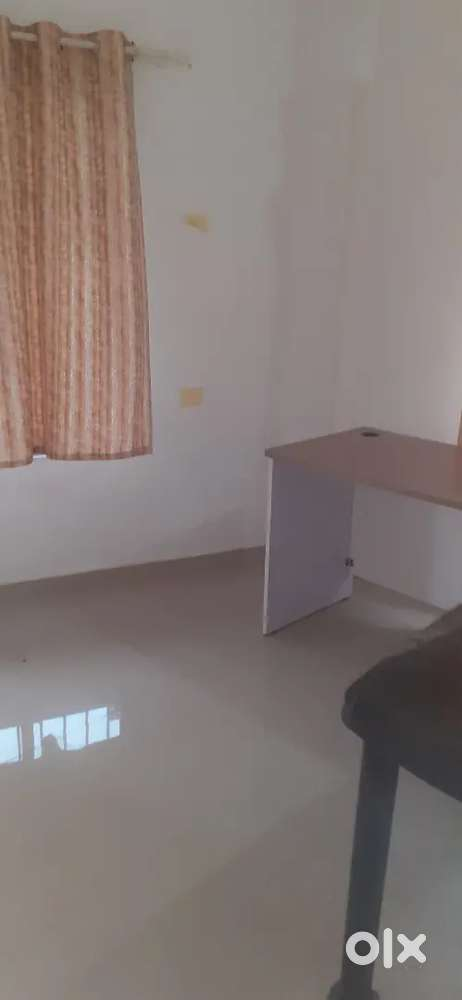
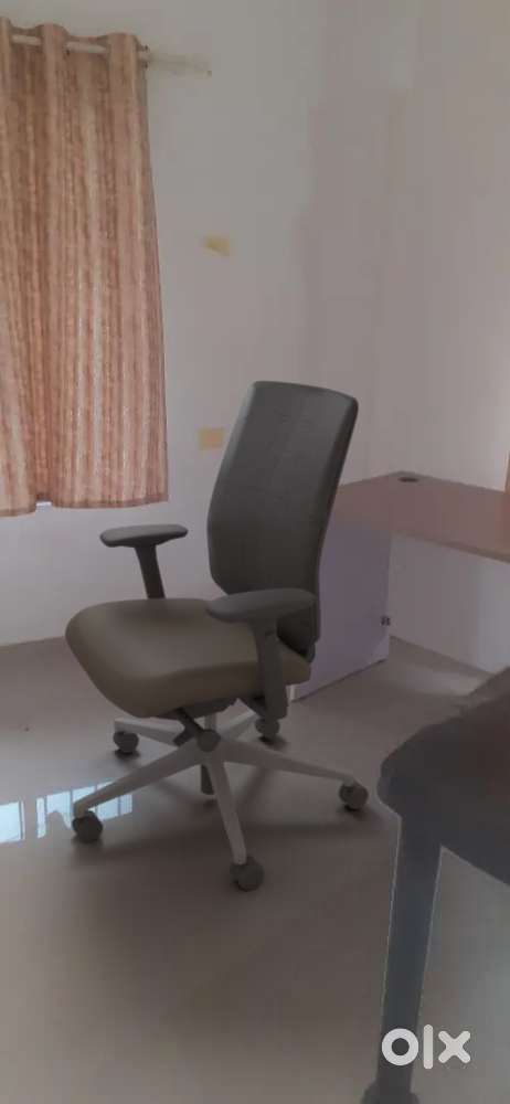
+ office chair [64,380,370,892]
